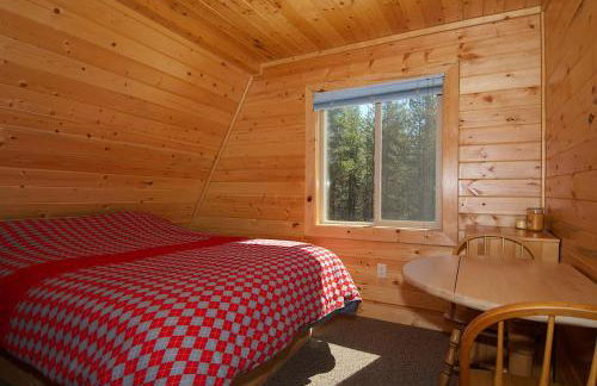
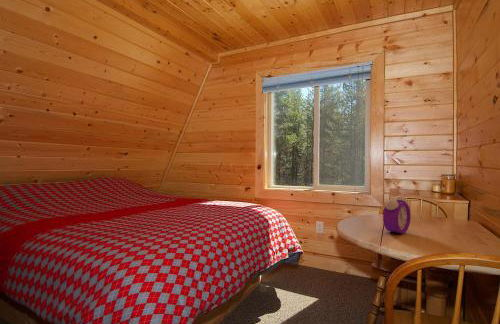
+ alarm clock [382,194,412,234]
